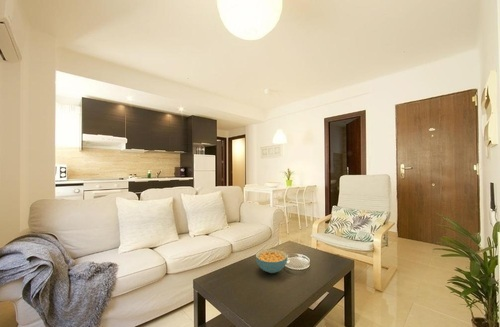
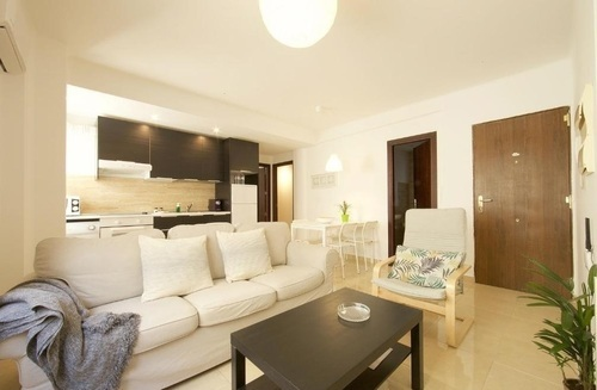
- cereal bowl [255,248,288,274]
